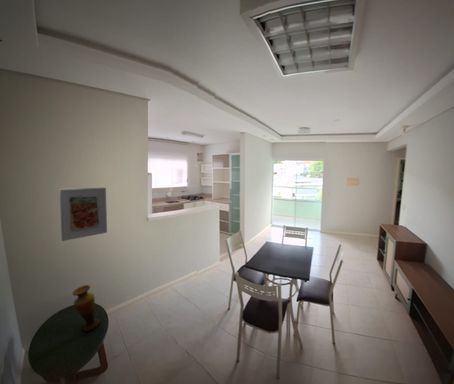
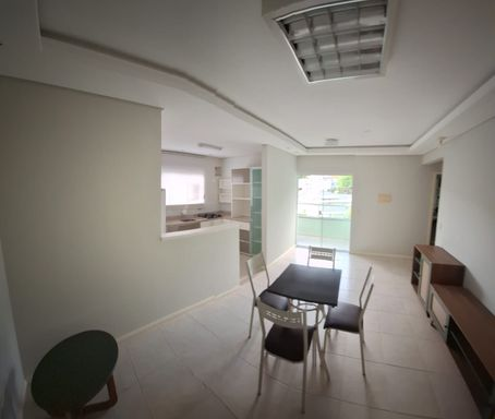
- vase [72,284,101,332]
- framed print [59,187,108,242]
